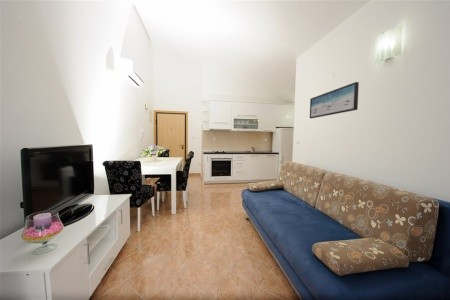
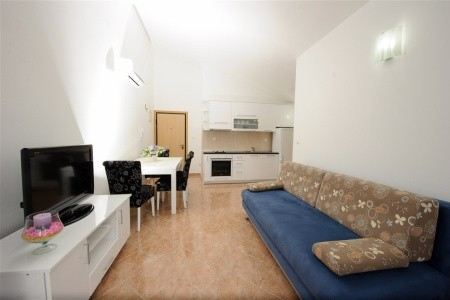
- wall art [309,81,360,119]
